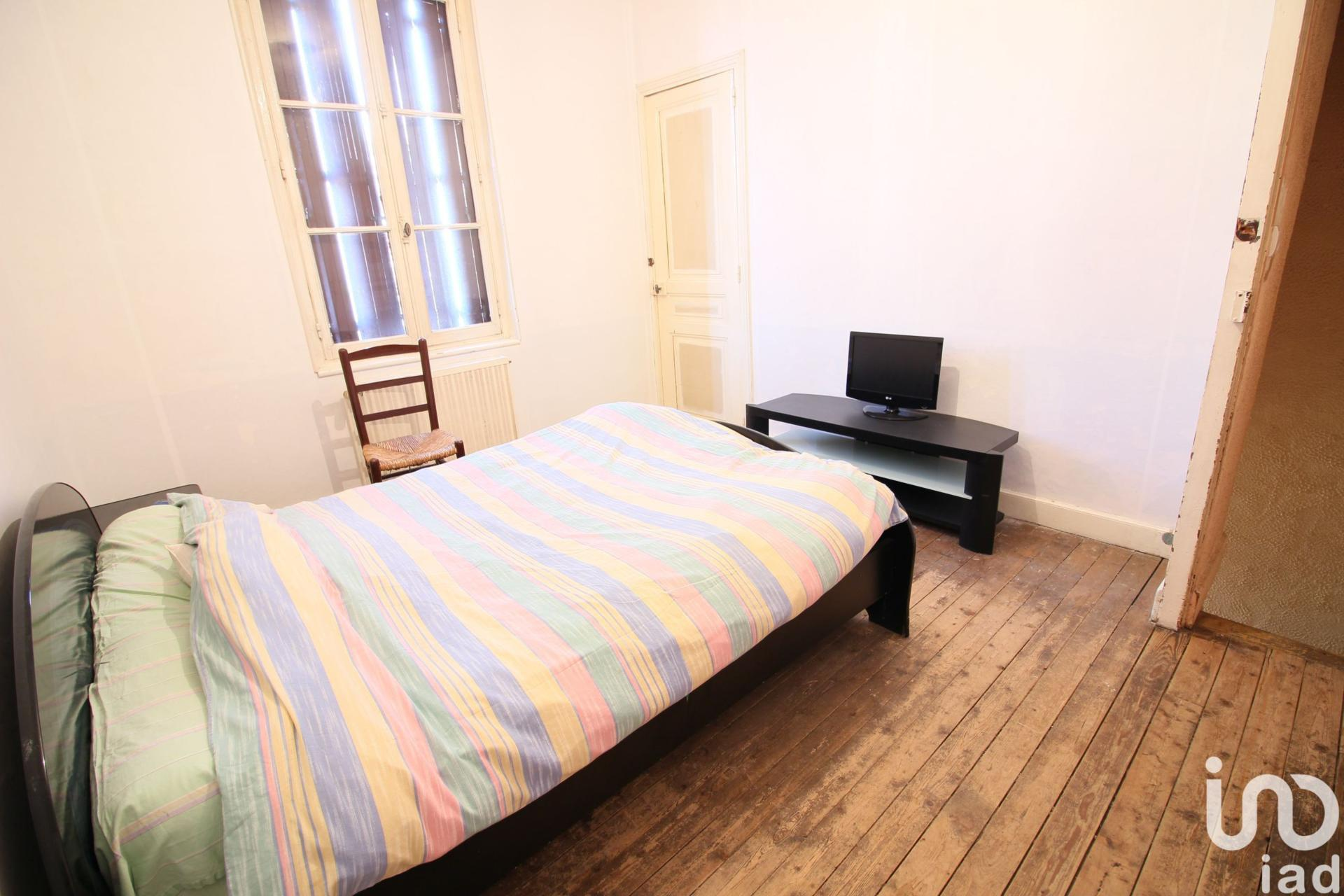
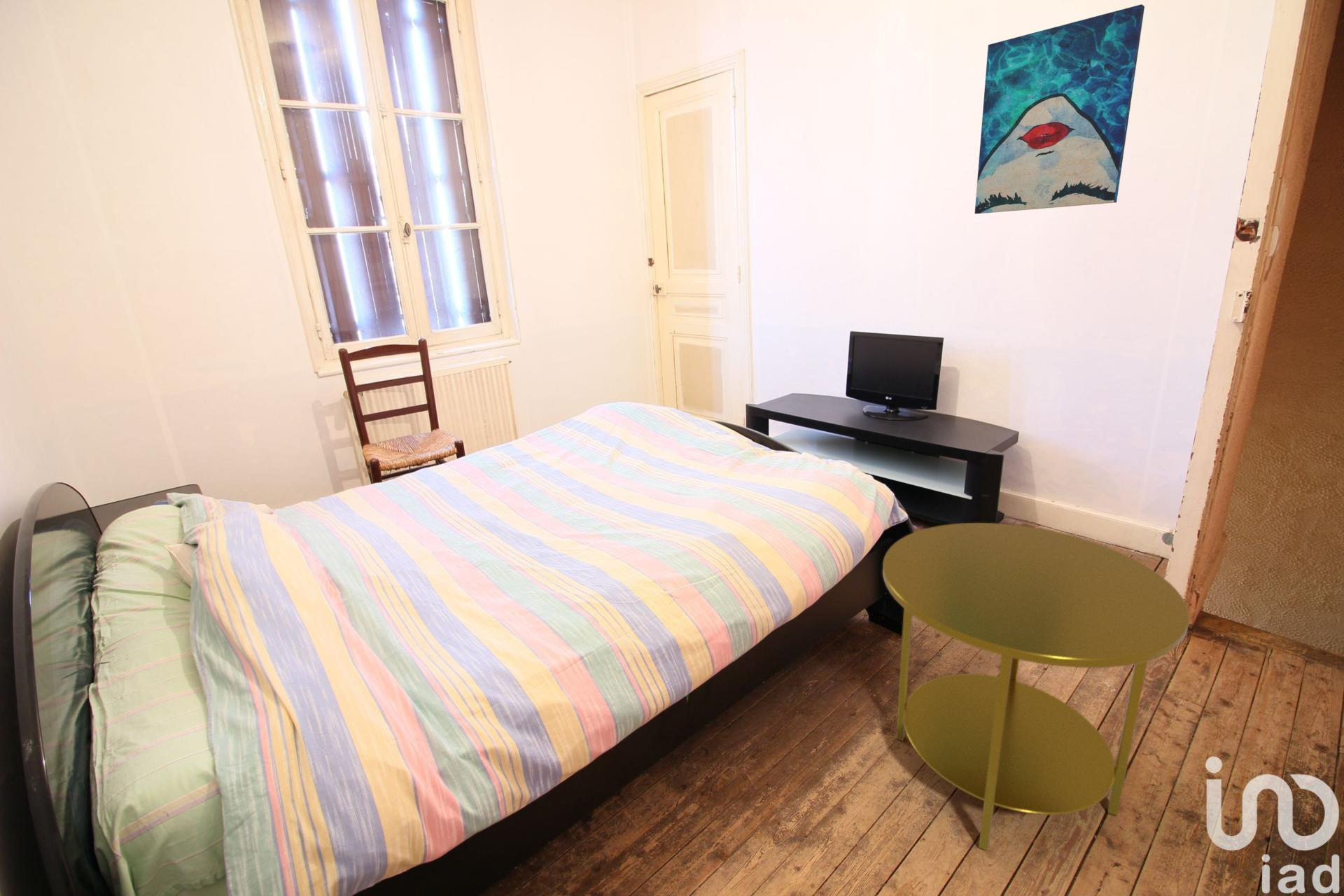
+ side table [882,522,1190,852]
+ wall art [974,3,1145,214]
